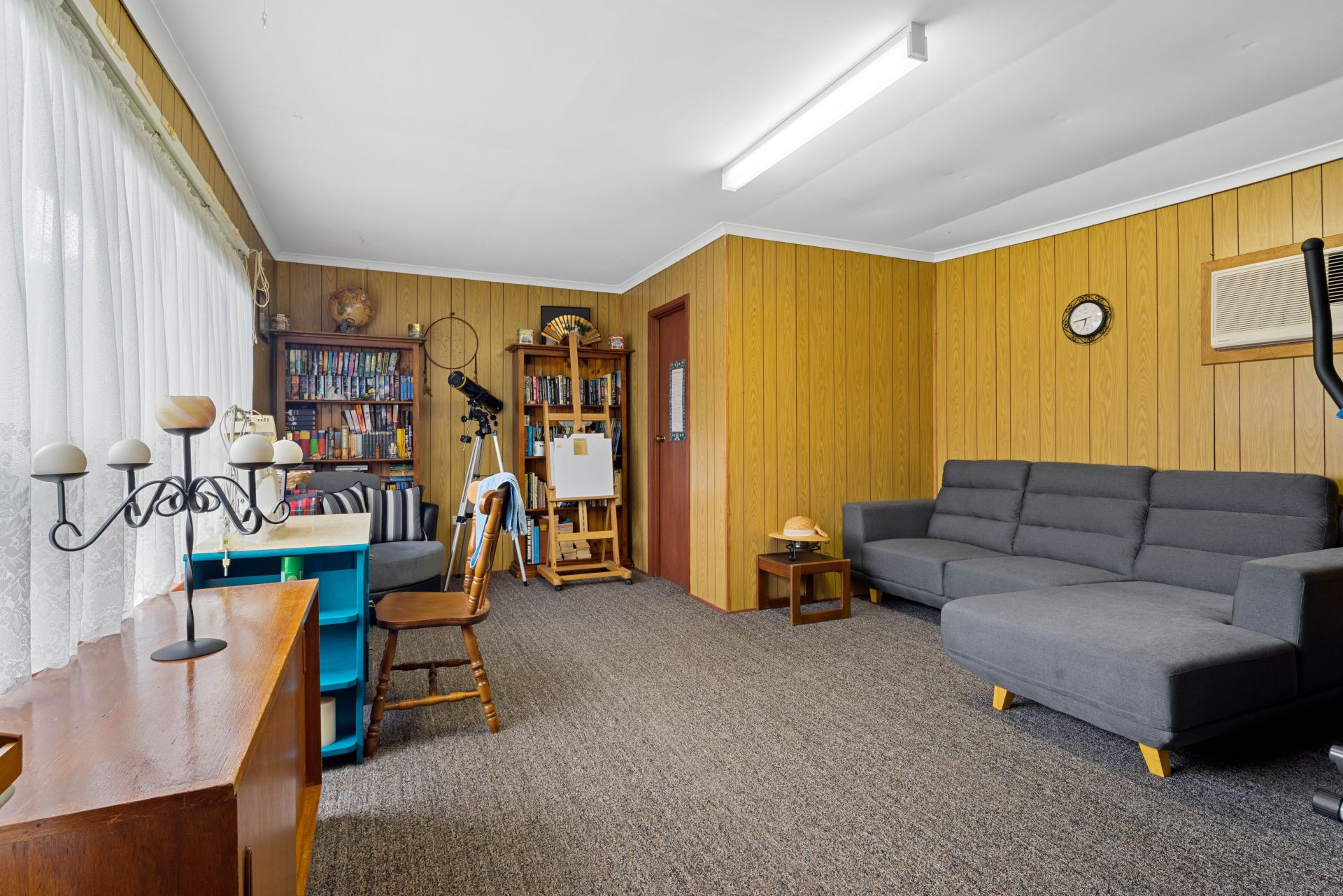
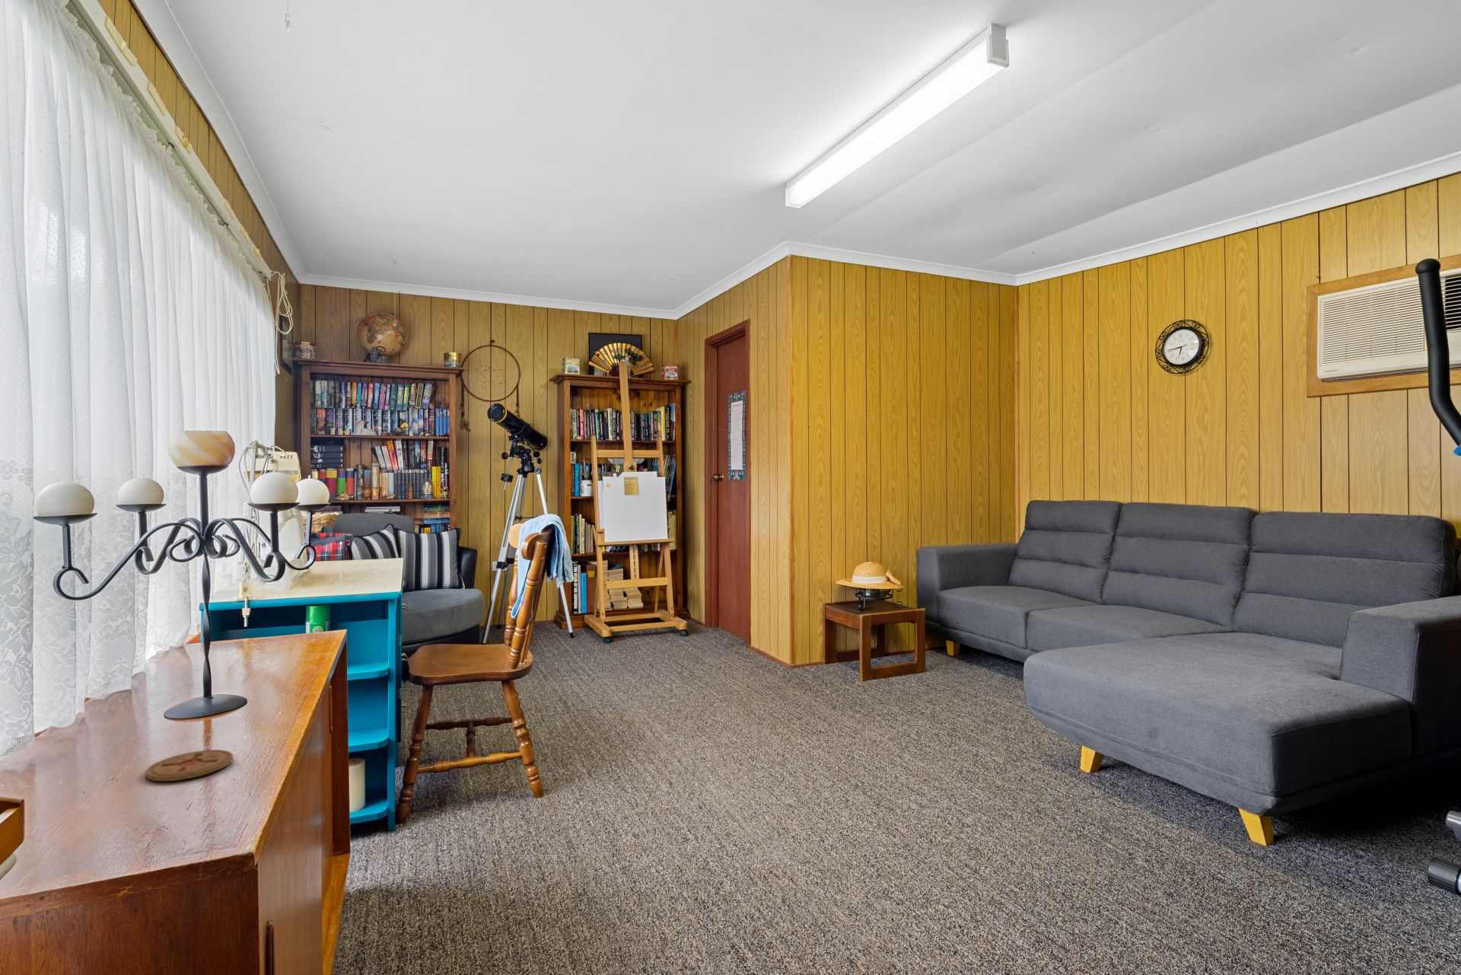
+ coaster [145,749,234,781]
